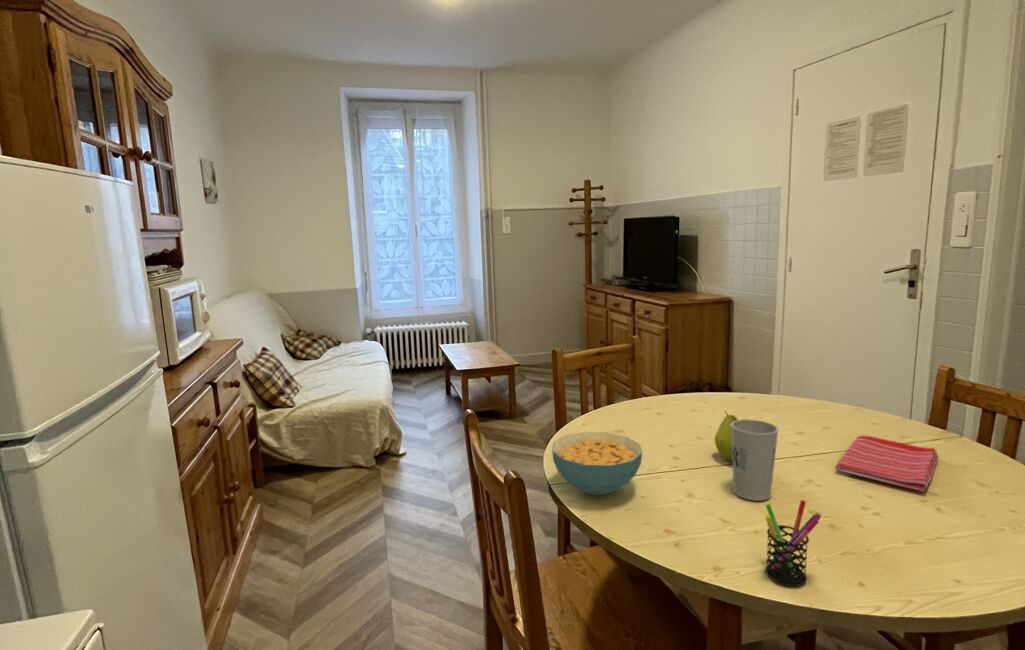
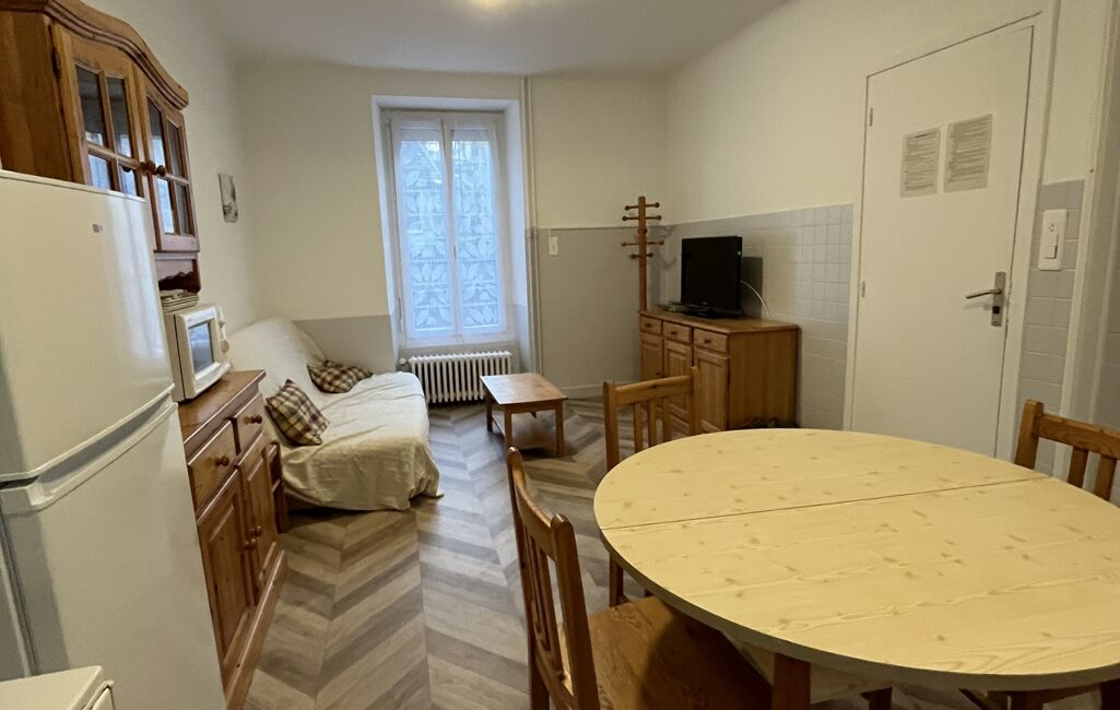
- fruit [714,410,739,462]
- dish towel [835,435,939,493]
- pen holder [764,499,822,587]
- cereal bowl [551,431,643,496]
- cup [731,418,780,502]
